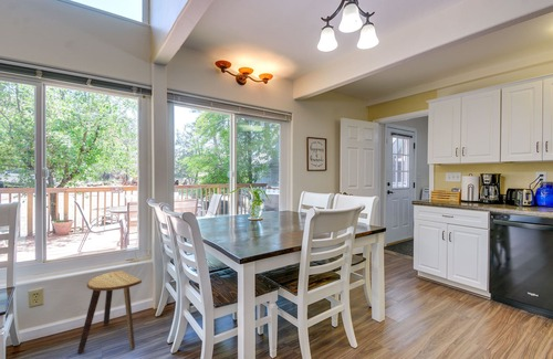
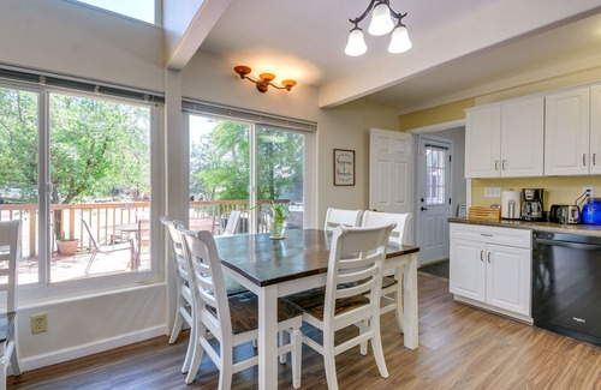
- stool [76,270,143,355]
